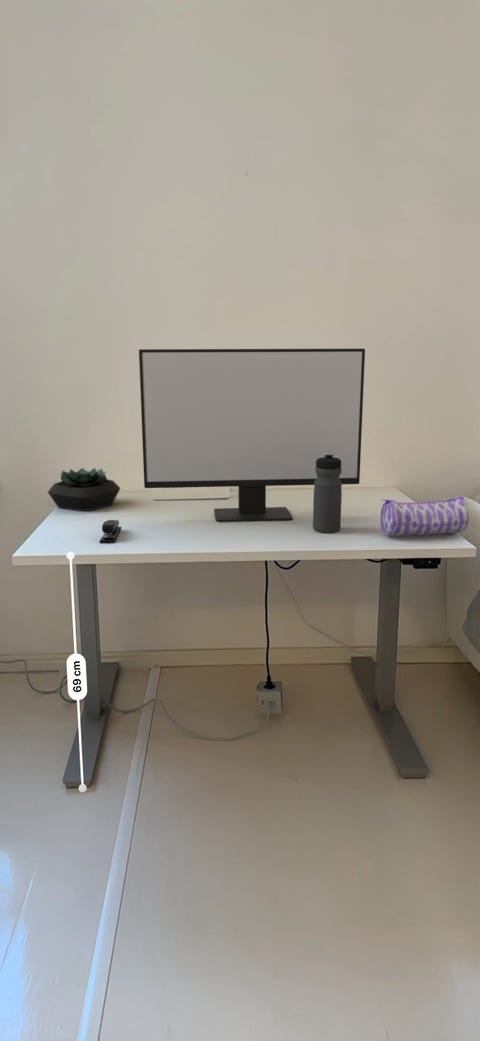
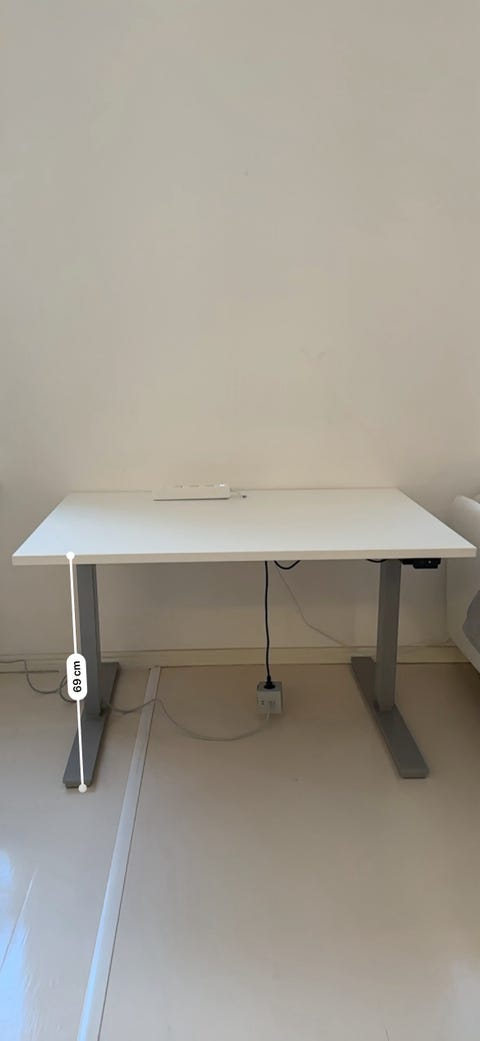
- water bottle [312,453,343,534]
- pencil case [379,495,470,537]
- stapler [98,519,122,544]
- succulent plant [47,467,121,512]
- computer monitor [138,348,366,523]
